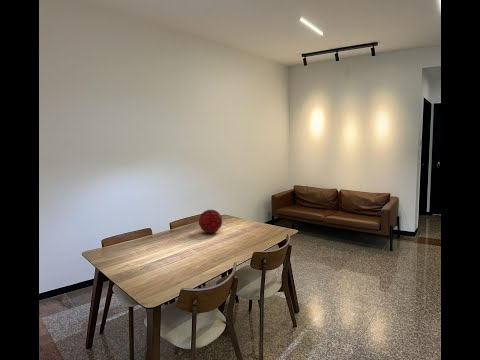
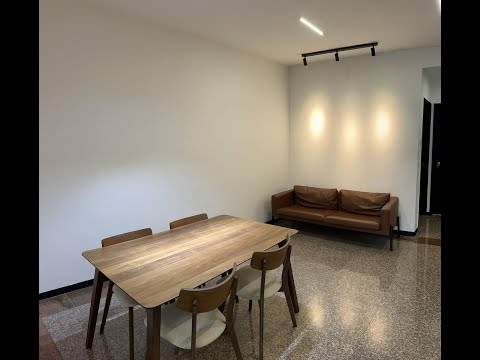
- decorative orb [198,209,223,234]
